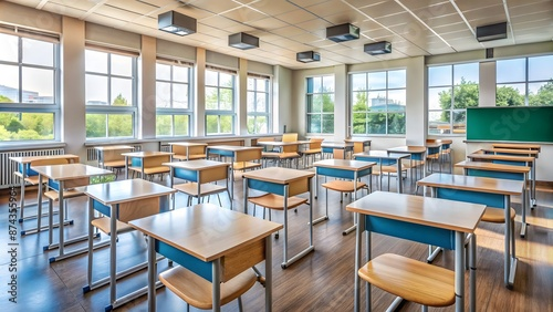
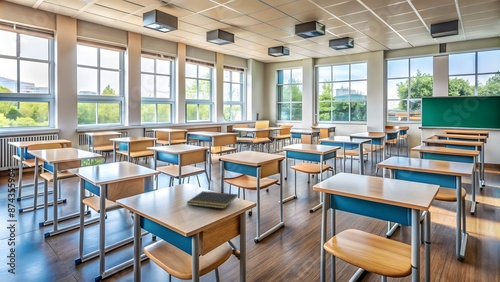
+ notepad [186,190,239,210]
